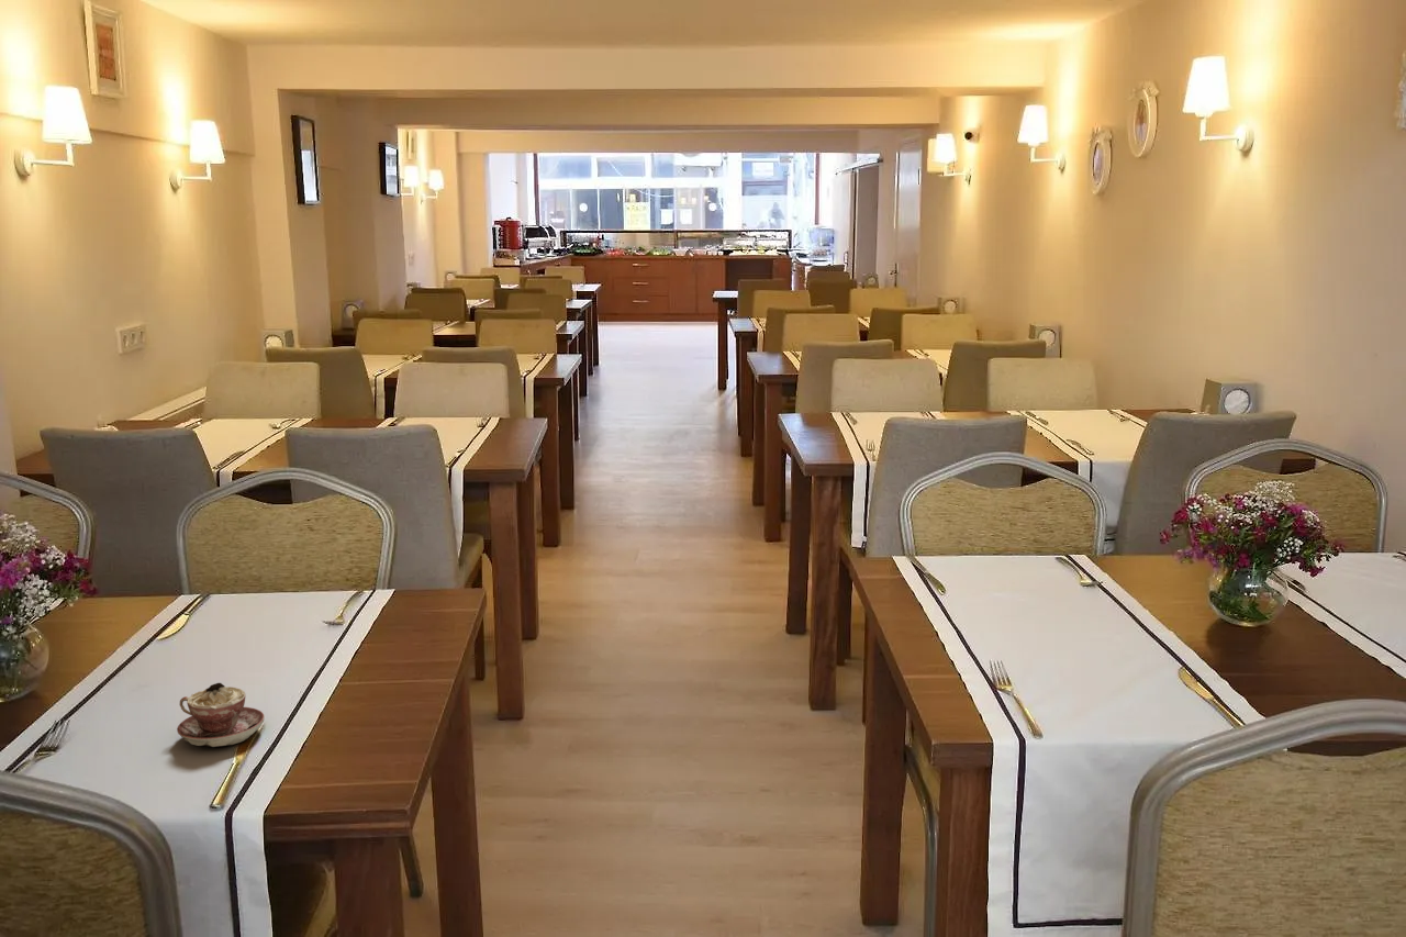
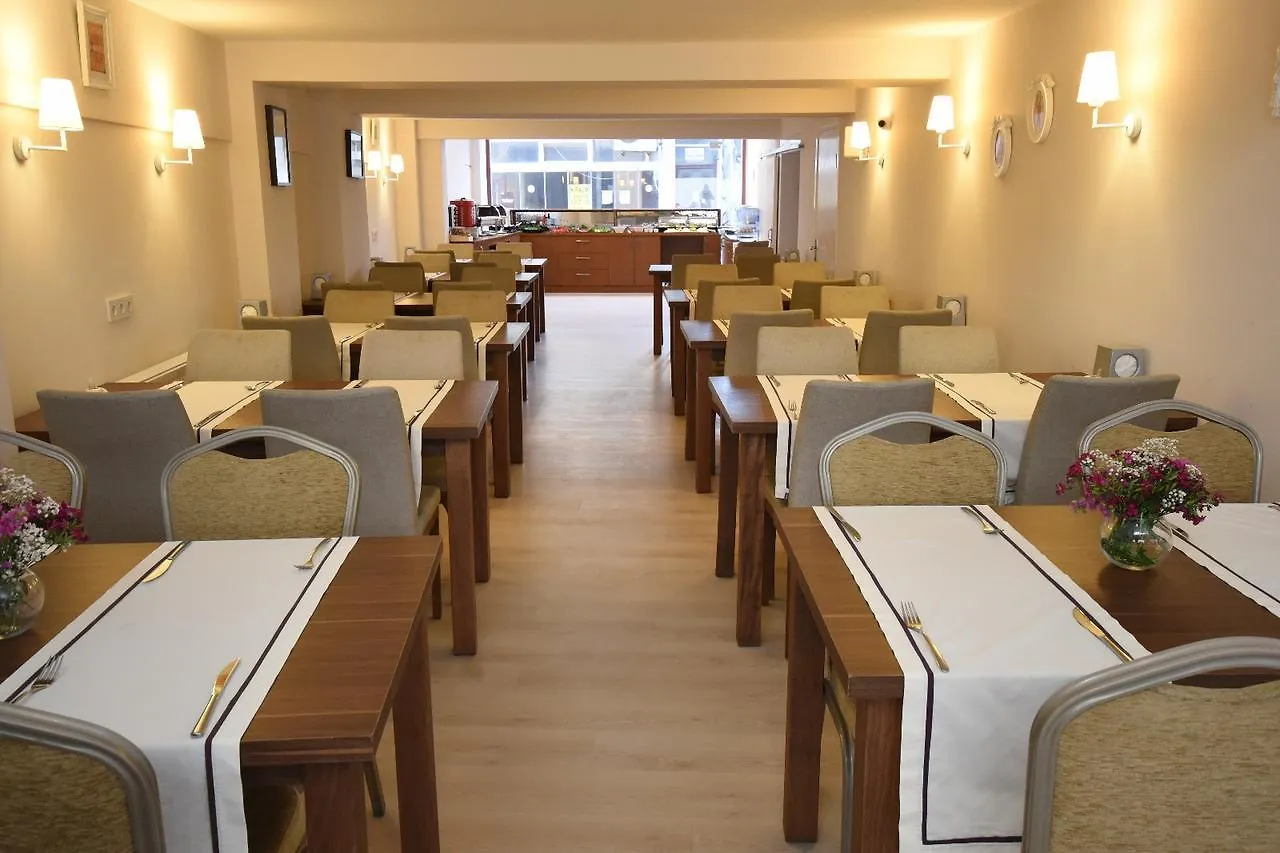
- teacup [176,682,266,748]
